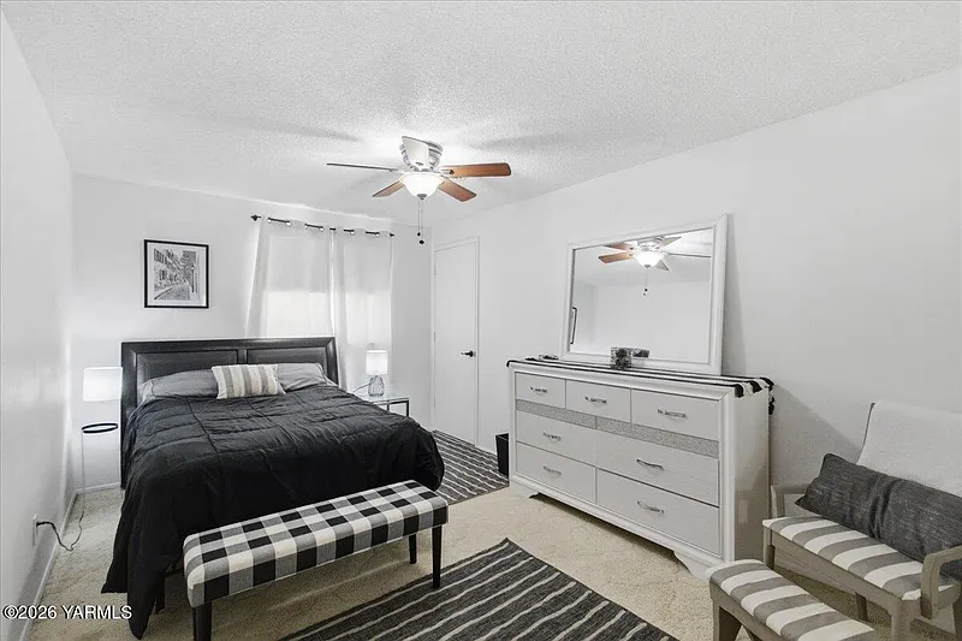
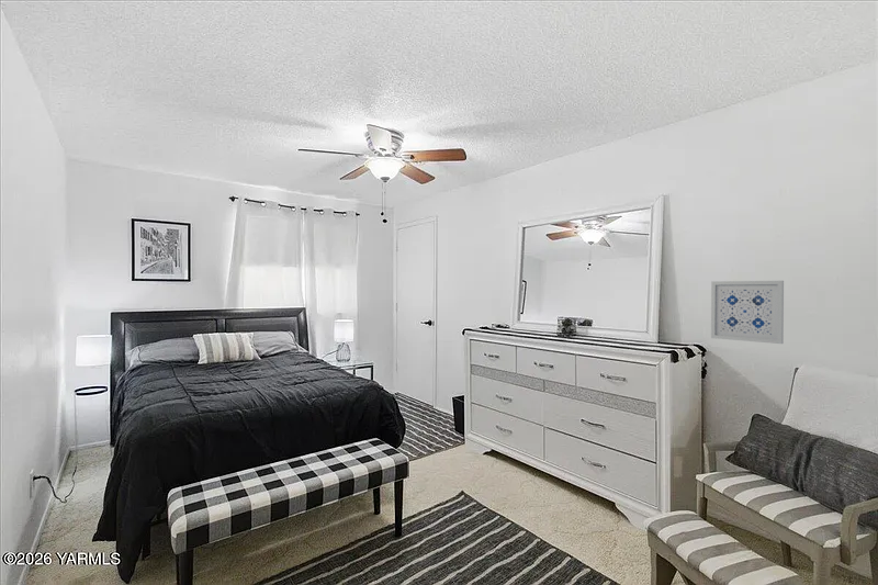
+ wall art [710,280,785,345]
